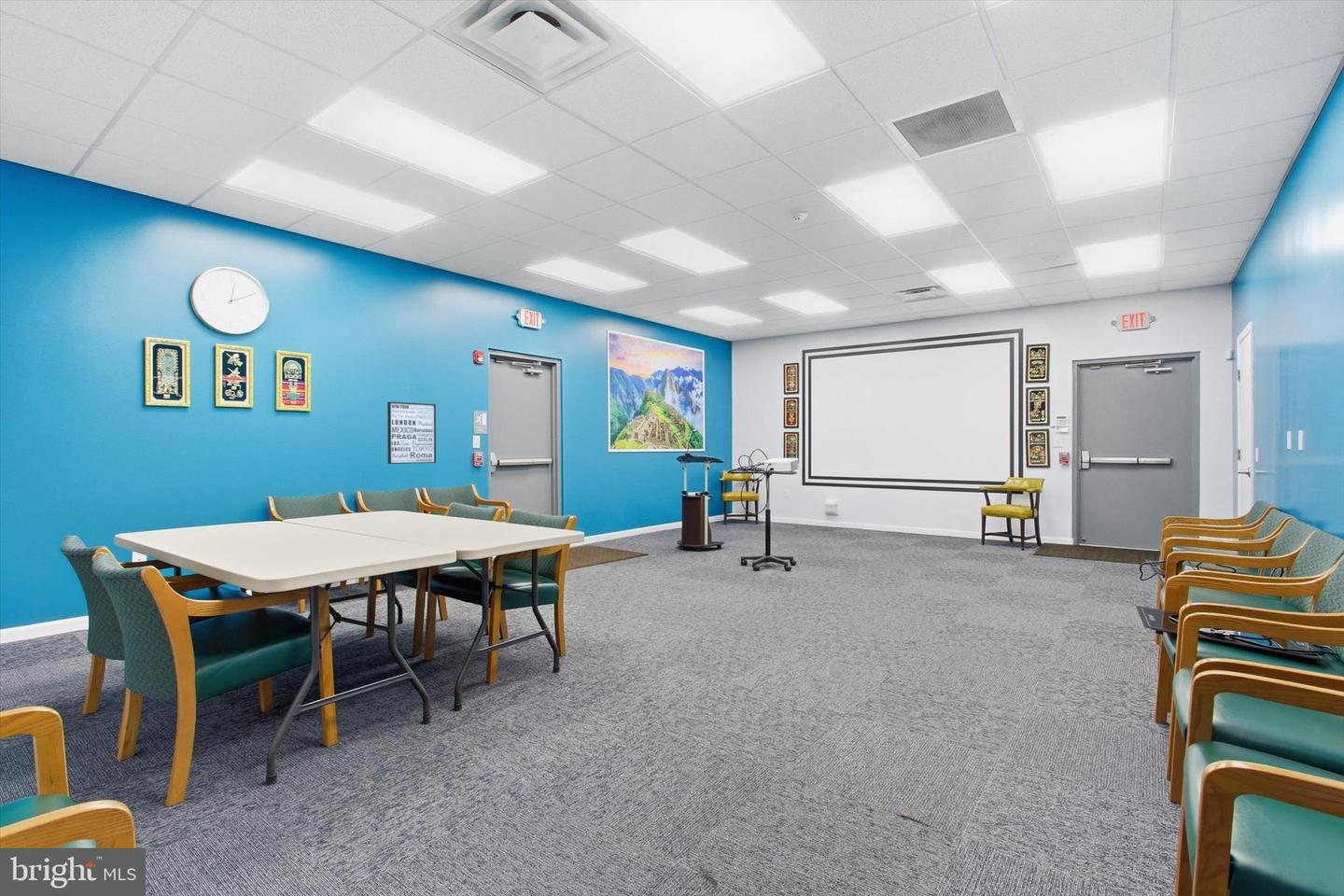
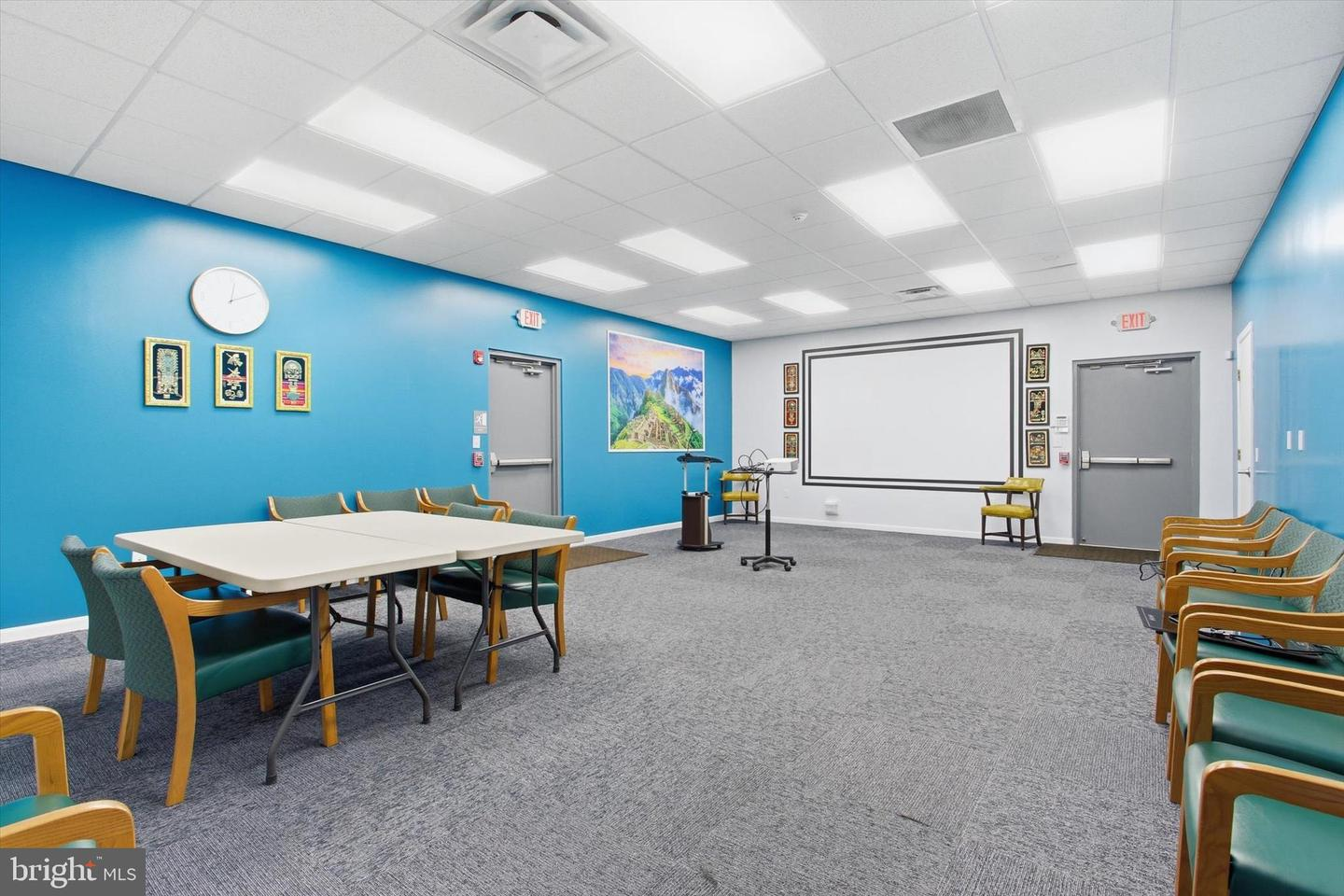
- wall art [386,401,437,465]
